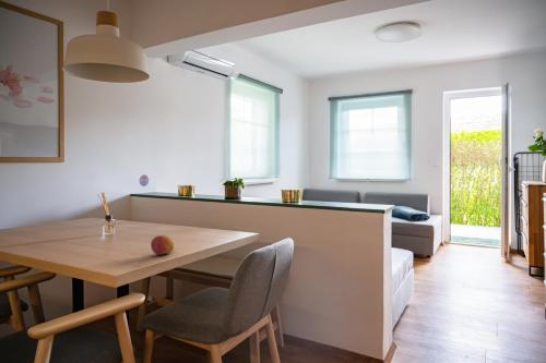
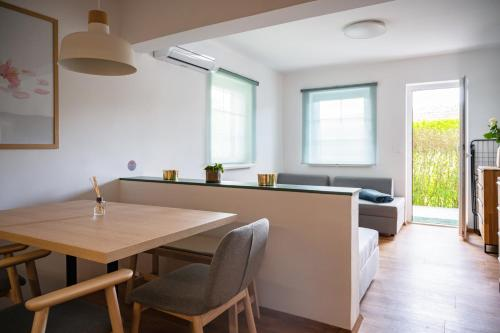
- fruit [150,234,175,256]
